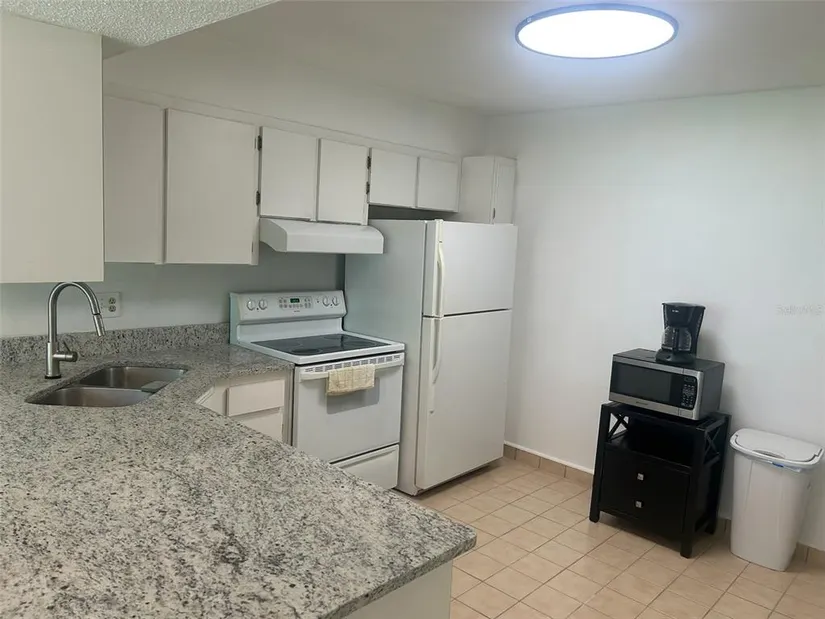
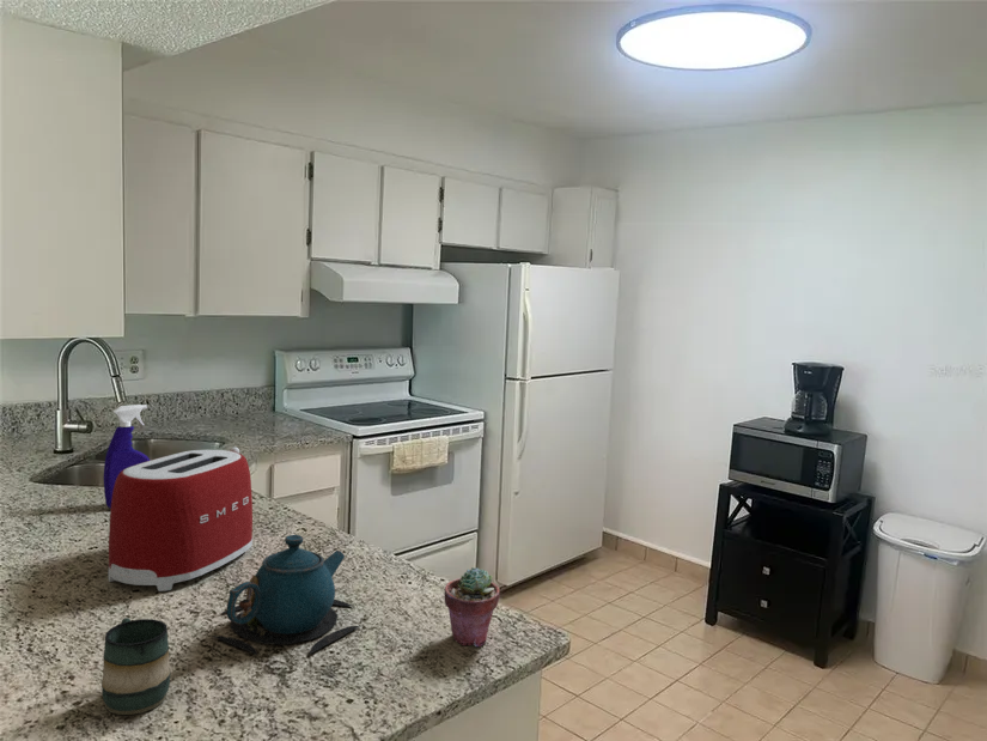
+ spray bottle [103,403,151,510]
+ toaster [108,447,254,593]
+ mug [100,617,171,716]
+ teapot [211,534,362,656]
+ potted succulent [444,566,501,648]
